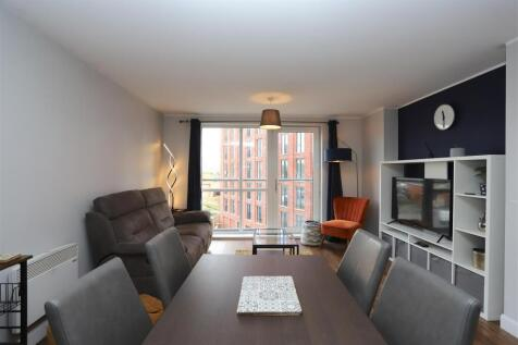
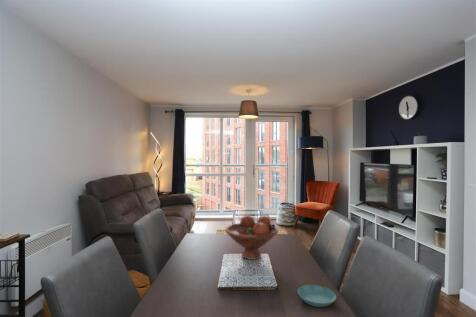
+ saucer [297,284,337,308]
+ fruit bowl [224,214,279,261]
